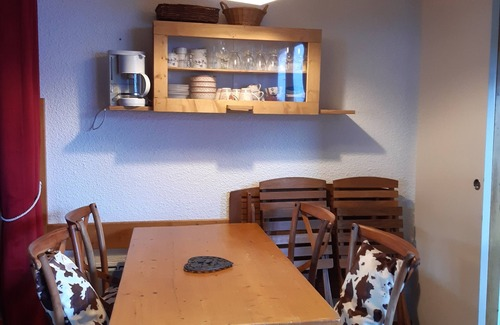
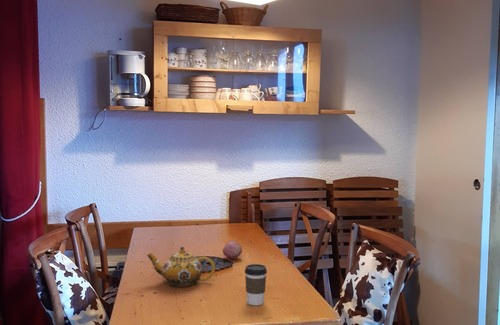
+ teapot [146,246,216,288]
+ fruit [222,240,243,260]
+ coffee cup [244,263,268,306]
